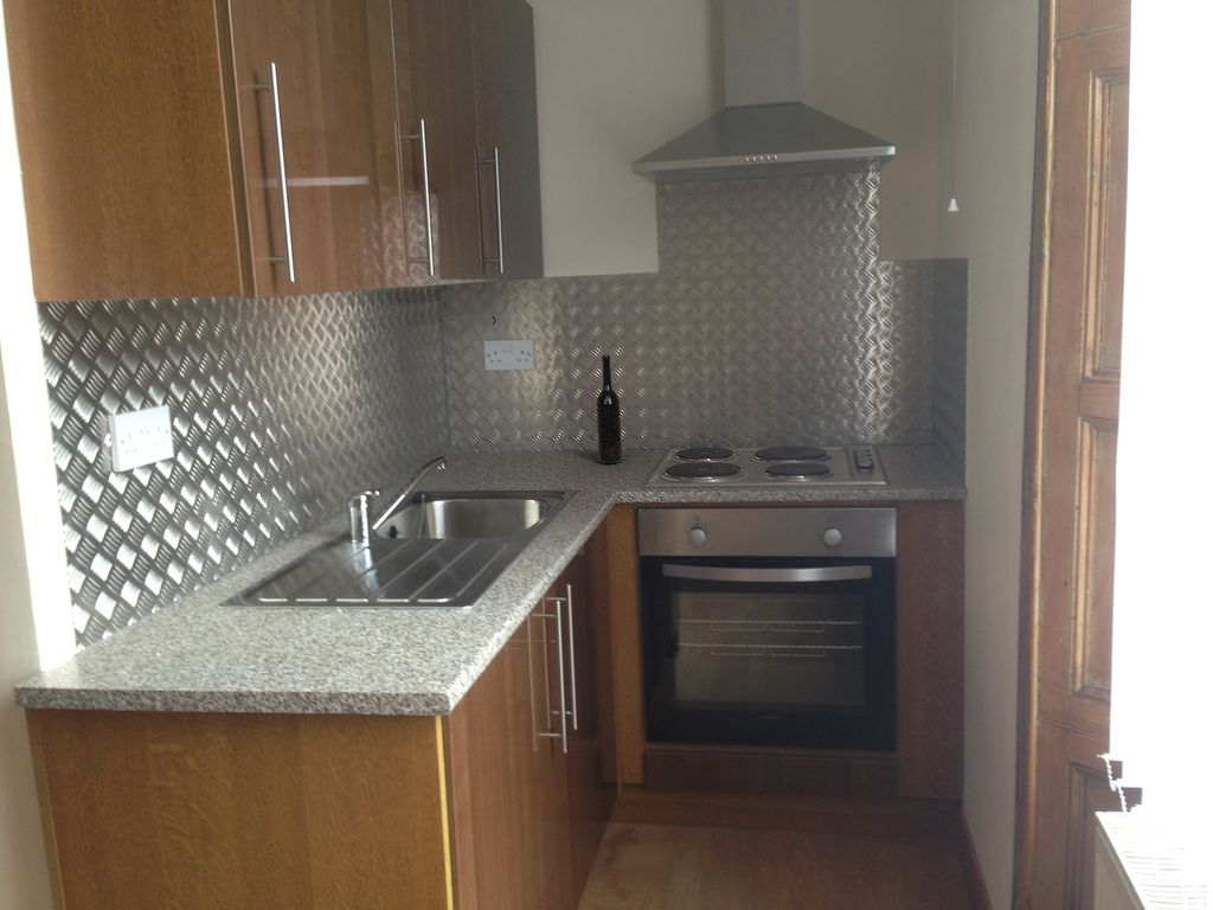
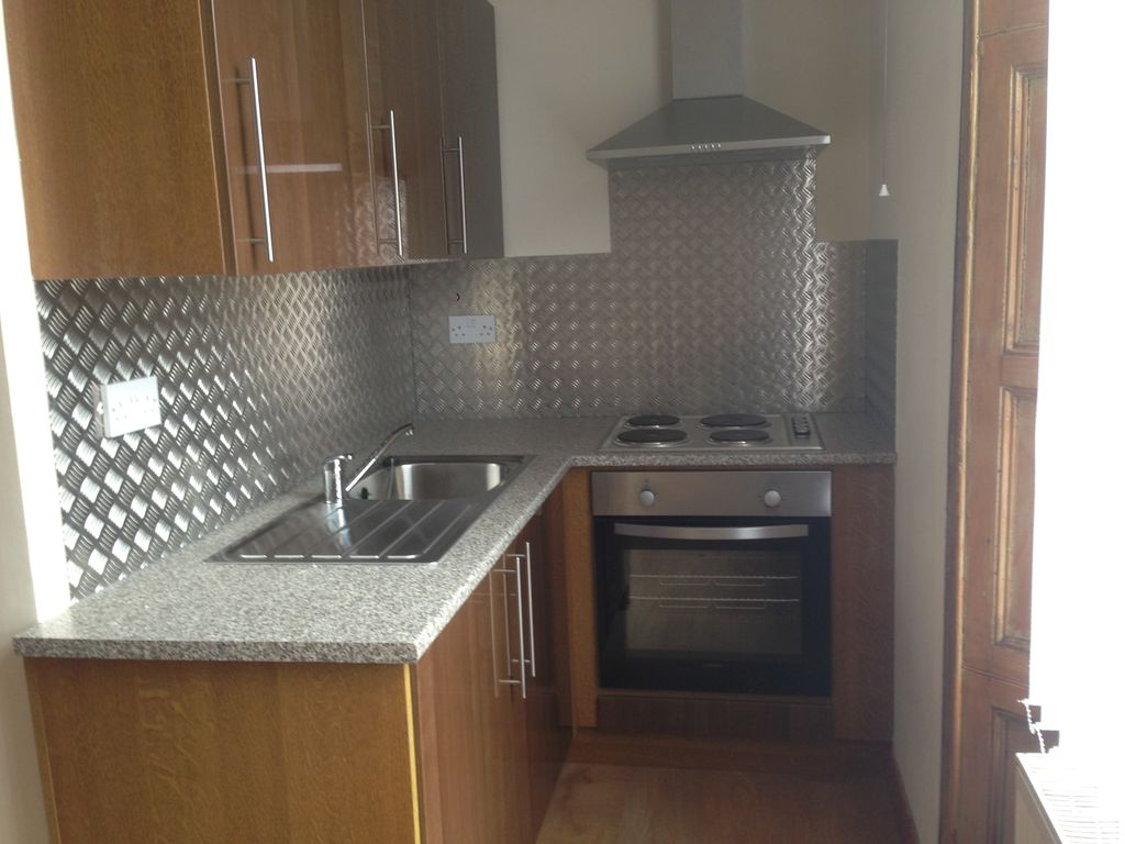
- bottle [596,354,623,464]
